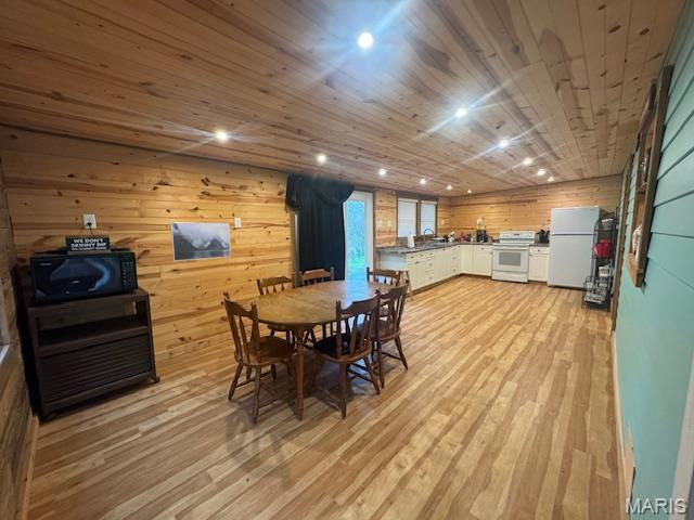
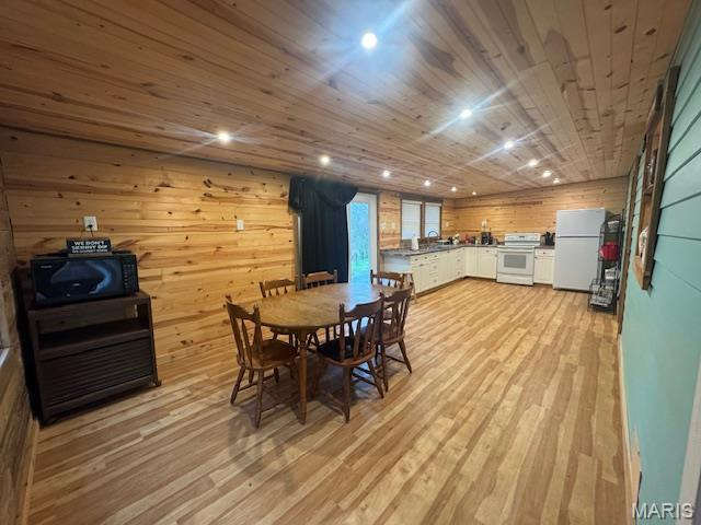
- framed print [169,222,232,262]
